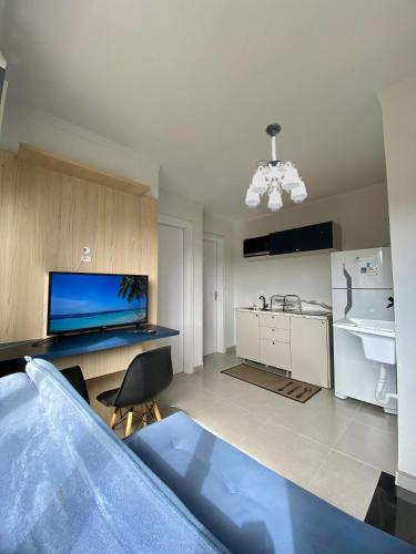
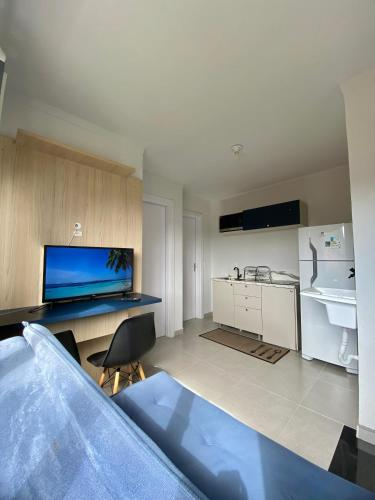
- chandelier [244,122,308,212]
